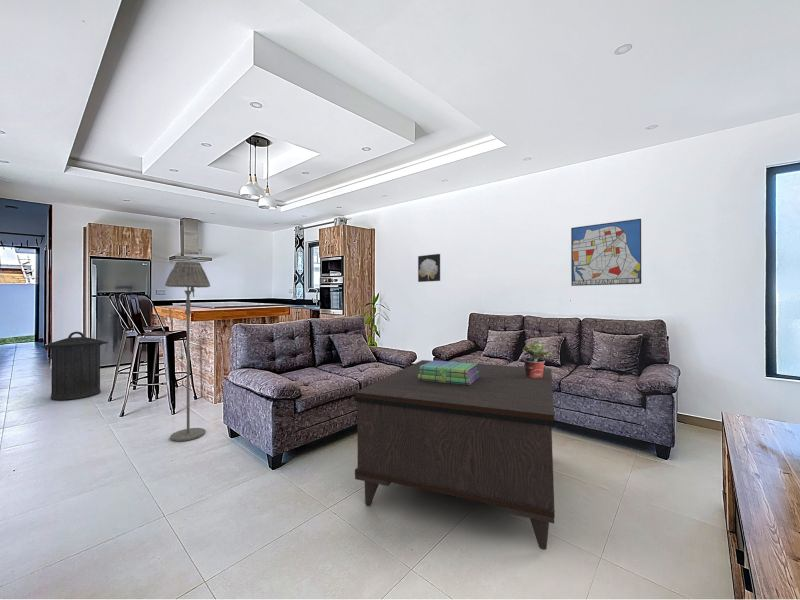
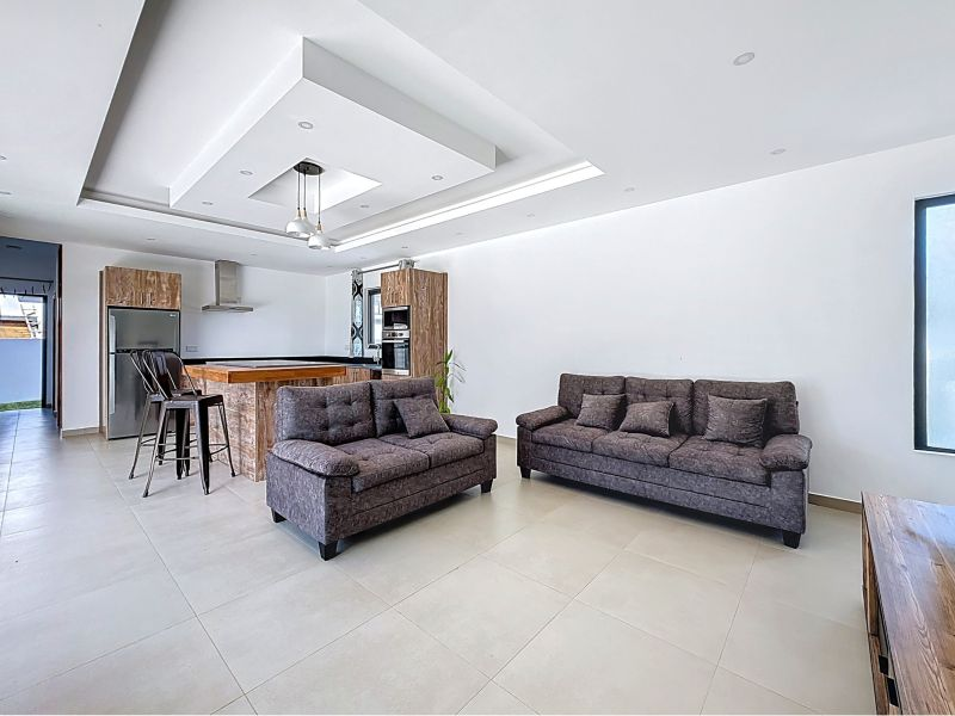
- floor lamp [164,260,211,442]
- coffee table [354,359,555,551]
- trash can [41,331,109,401]
- wall art [417,253,441,283]
- wall art [570,218,642,287]
- potted plant [521,340,553,378]
- stack of books [418,359,479,385]
